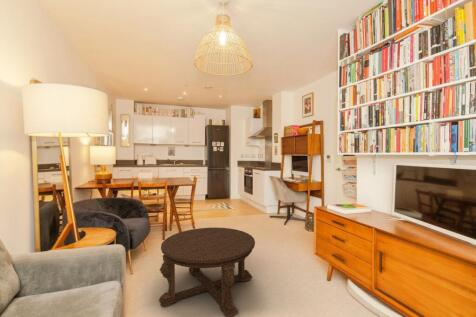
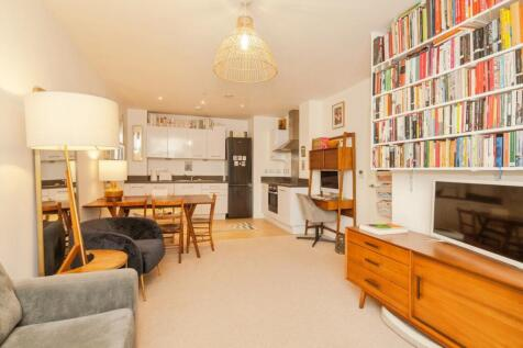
- coffee table [158,227,256,317]
